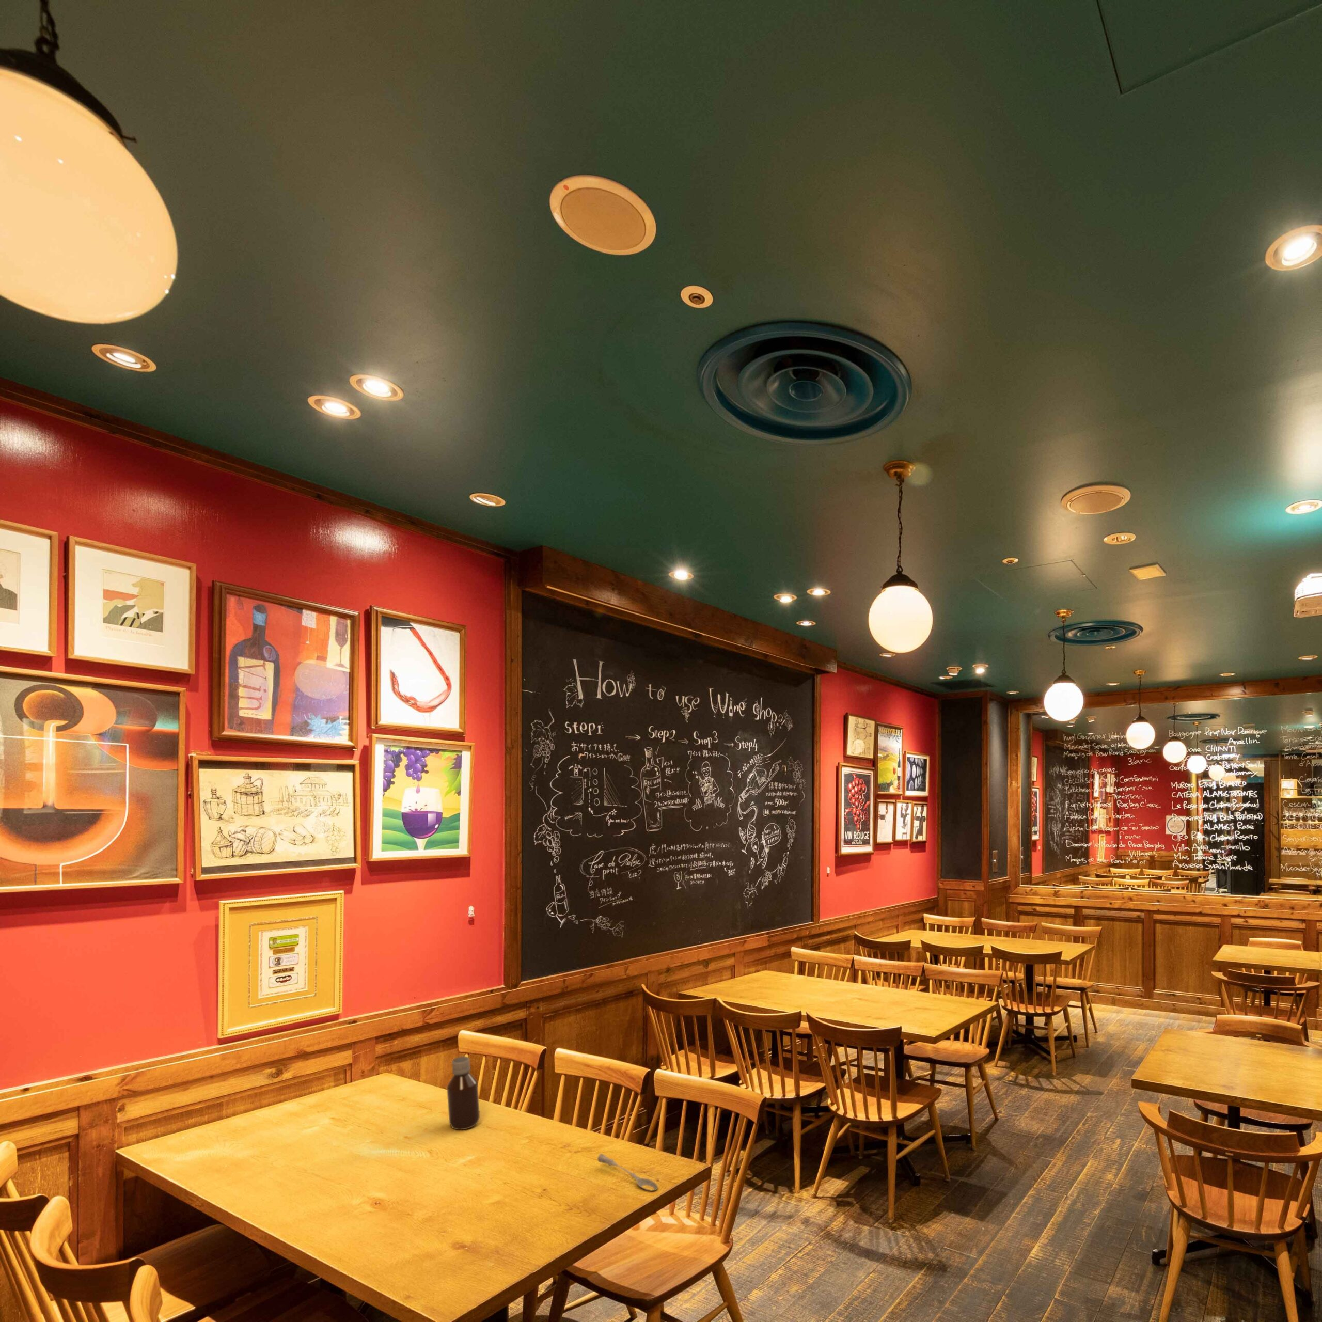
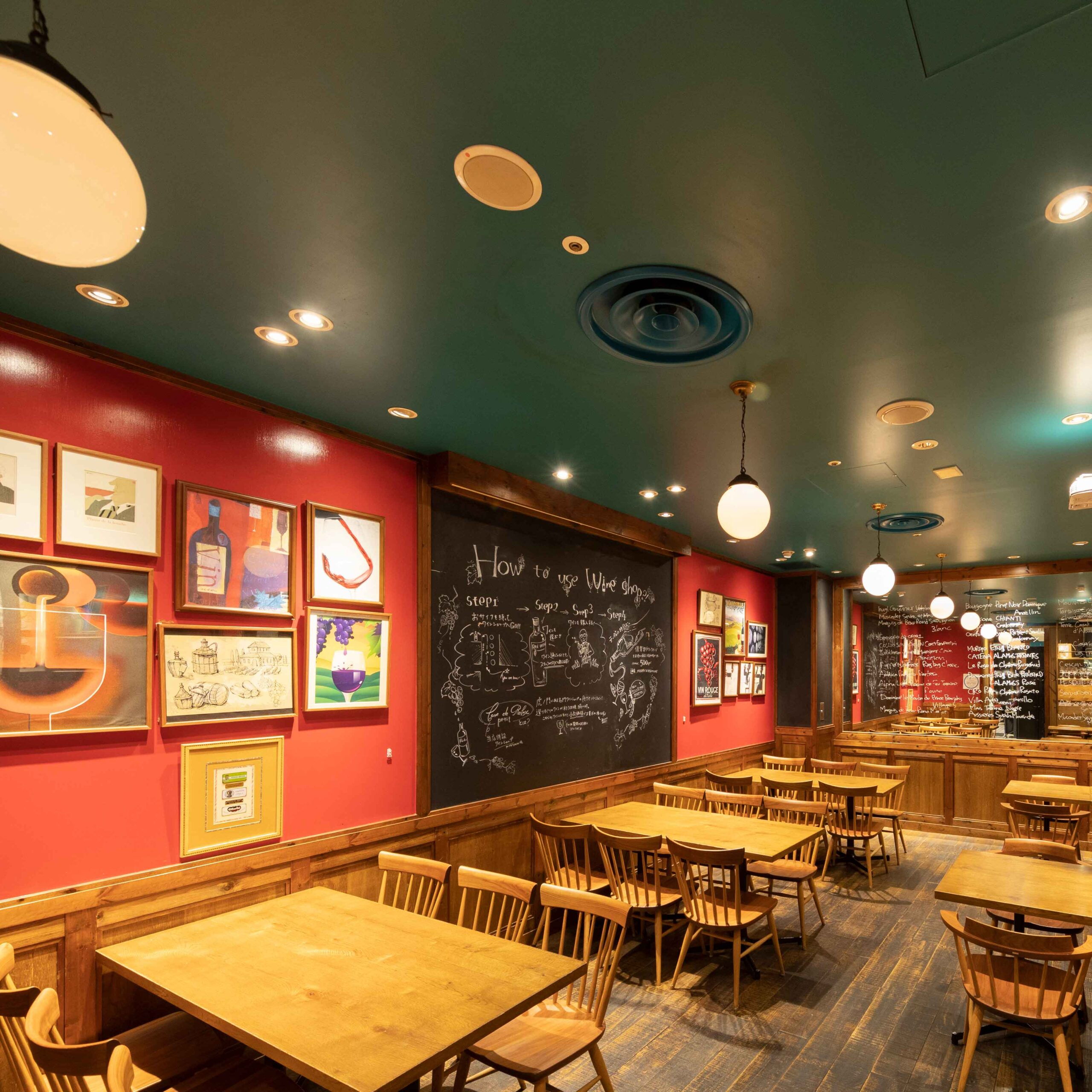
- soupspoon [597,1154,659,1192]
- bottle [447,1056,481,1131]
